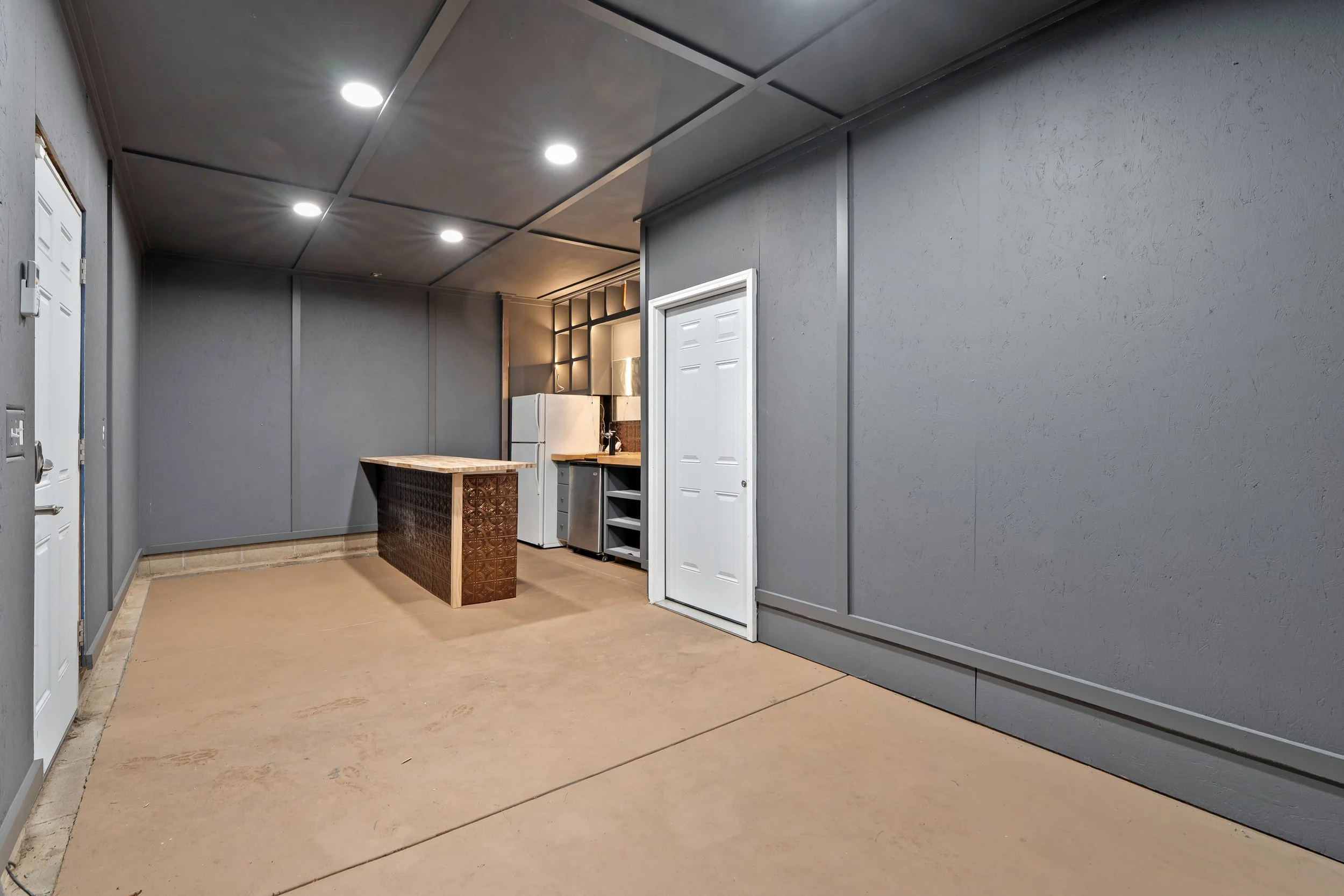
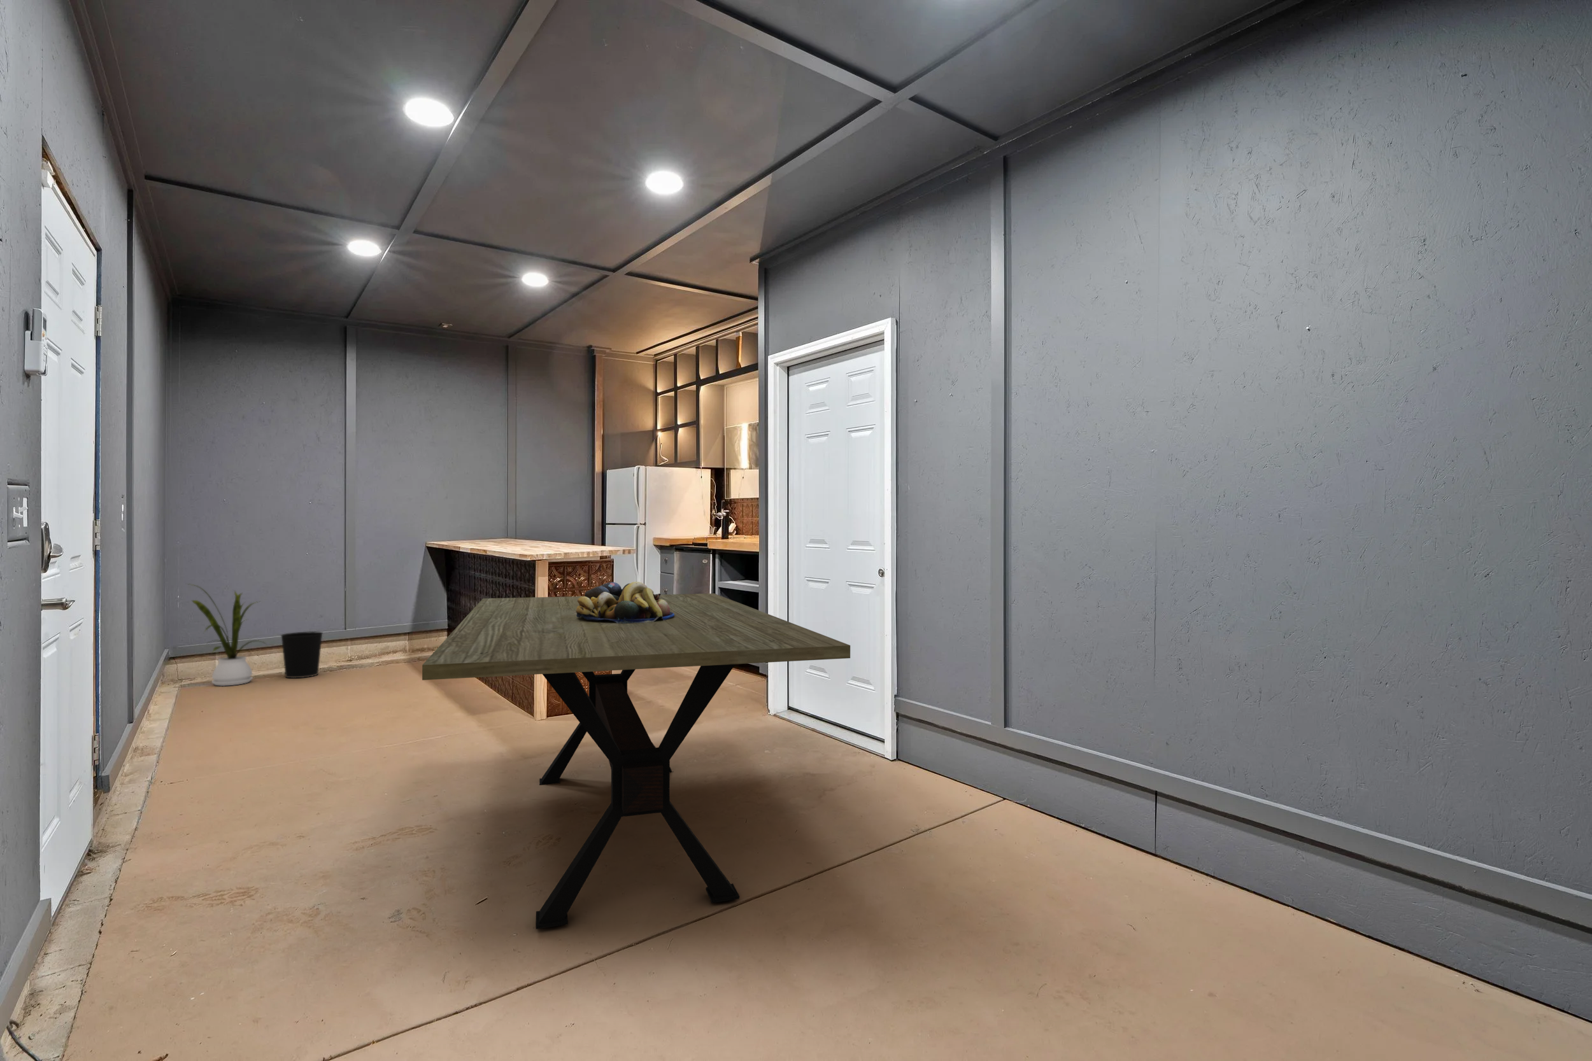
+ fruit bowl [577,581,674,624]
+ house plant [185,583,268,687]
+ dining table [422,592,850,930]
+ wastebasket [280,631,325,679]
